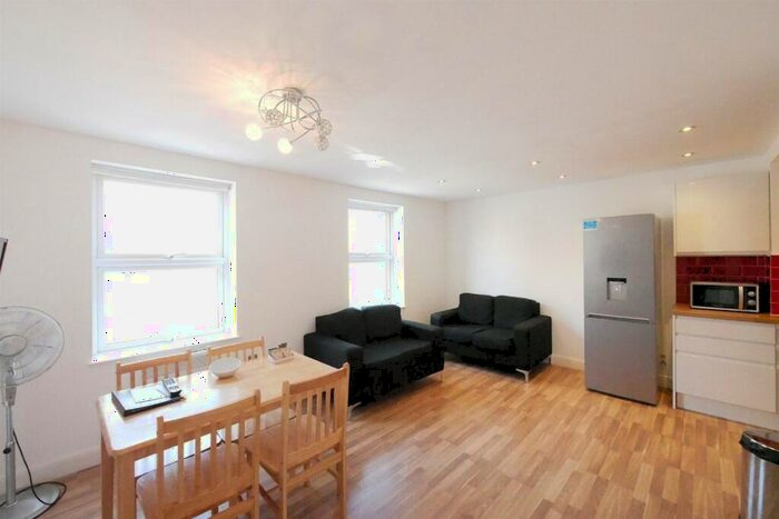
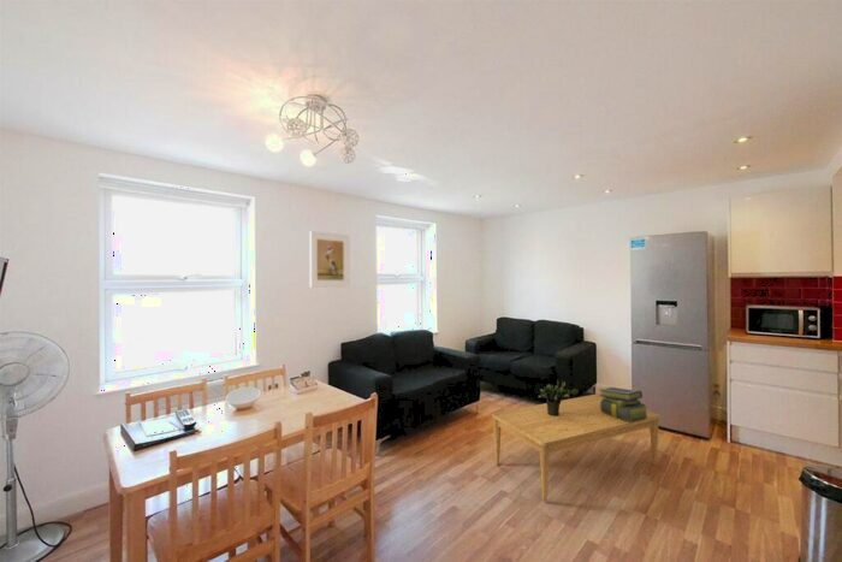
+ potted plant [538,378,580,416]
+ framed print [308,230,351,289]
+ coffee table [491,394,660,502]
+ stack of books [599,386,650,421]
